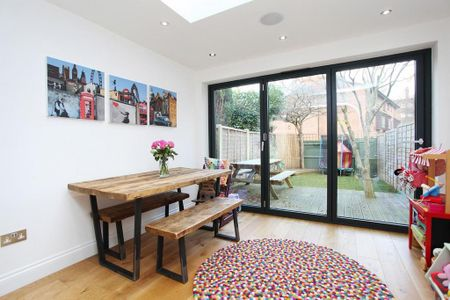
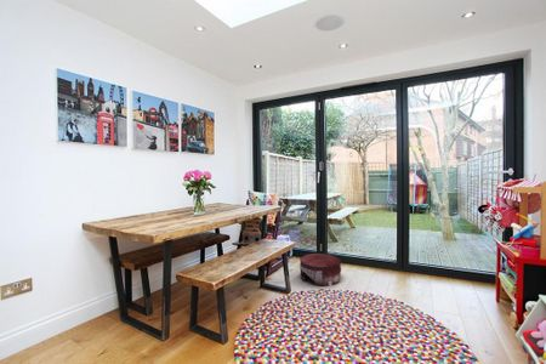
+ pouf [298,252,342,288]
